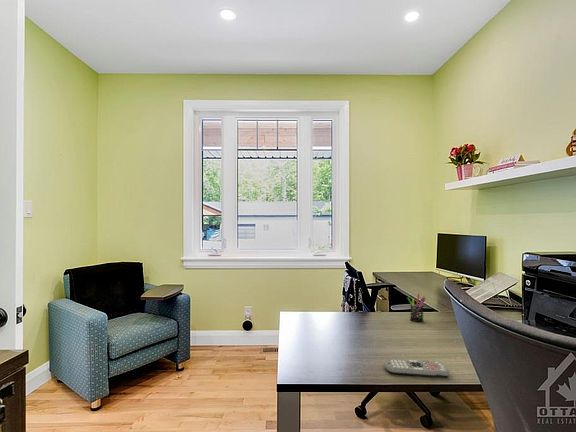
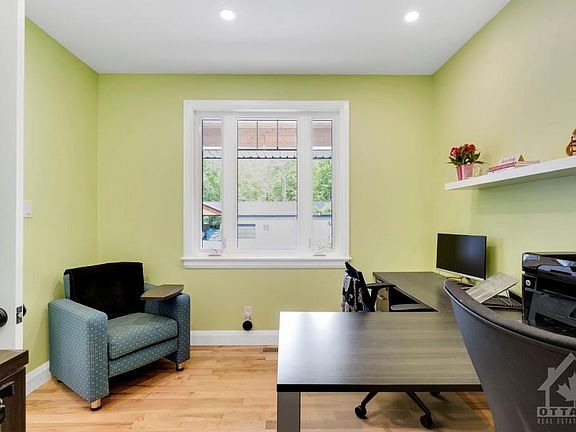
- pen holder [406,293,426,323]
- remote control [384,358,450,378]
